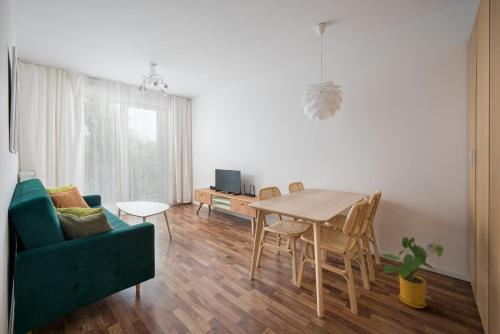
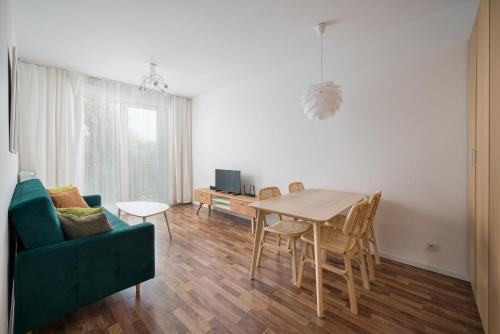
- house plant [381,236,445,309]
